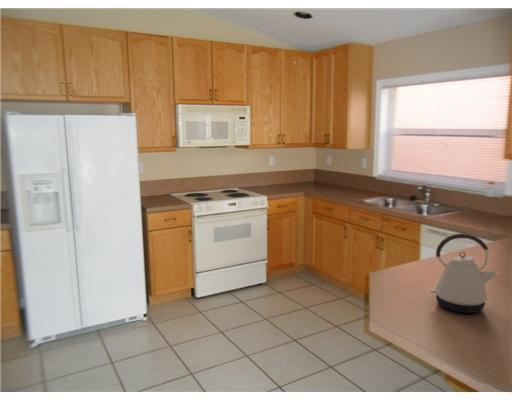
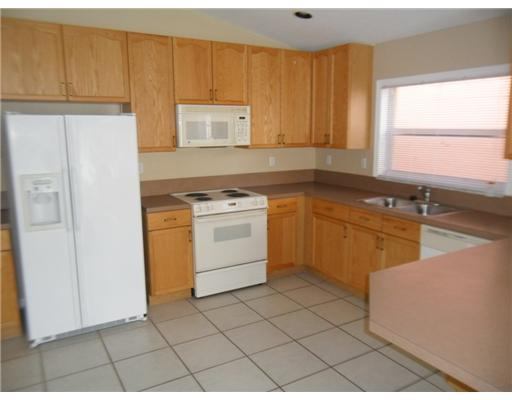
- kettle [429,232,499,314]
